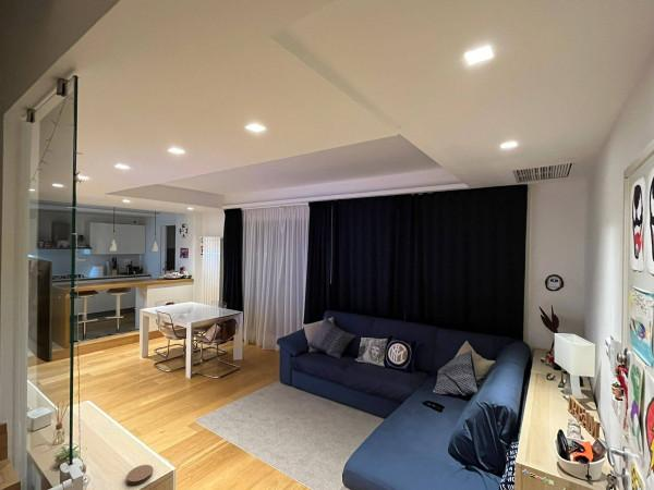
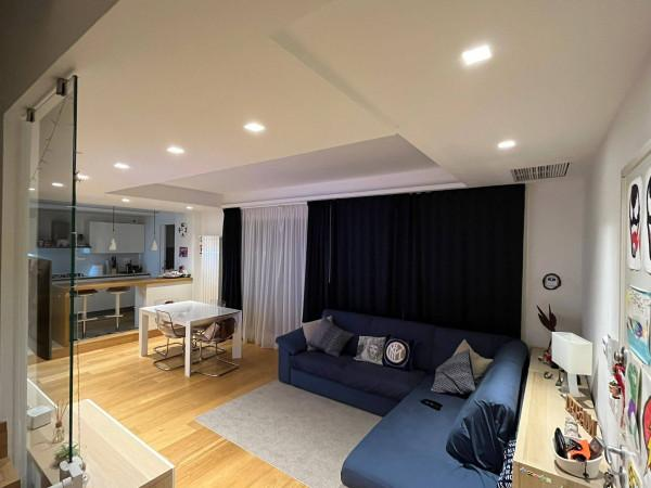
- coaster [125,464,154,486]
